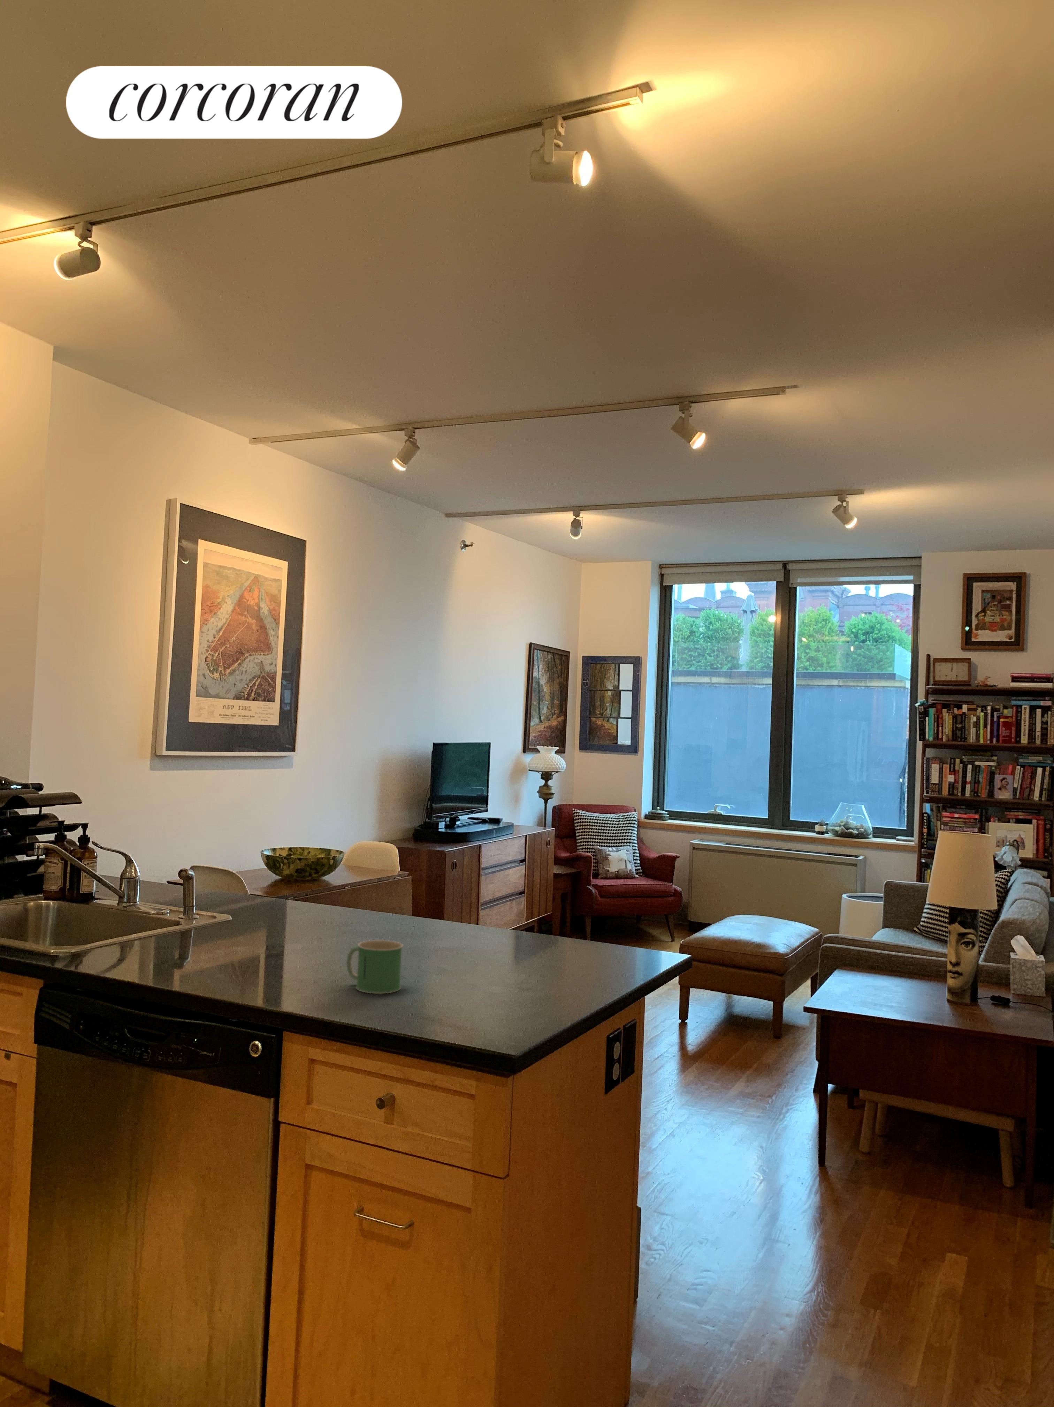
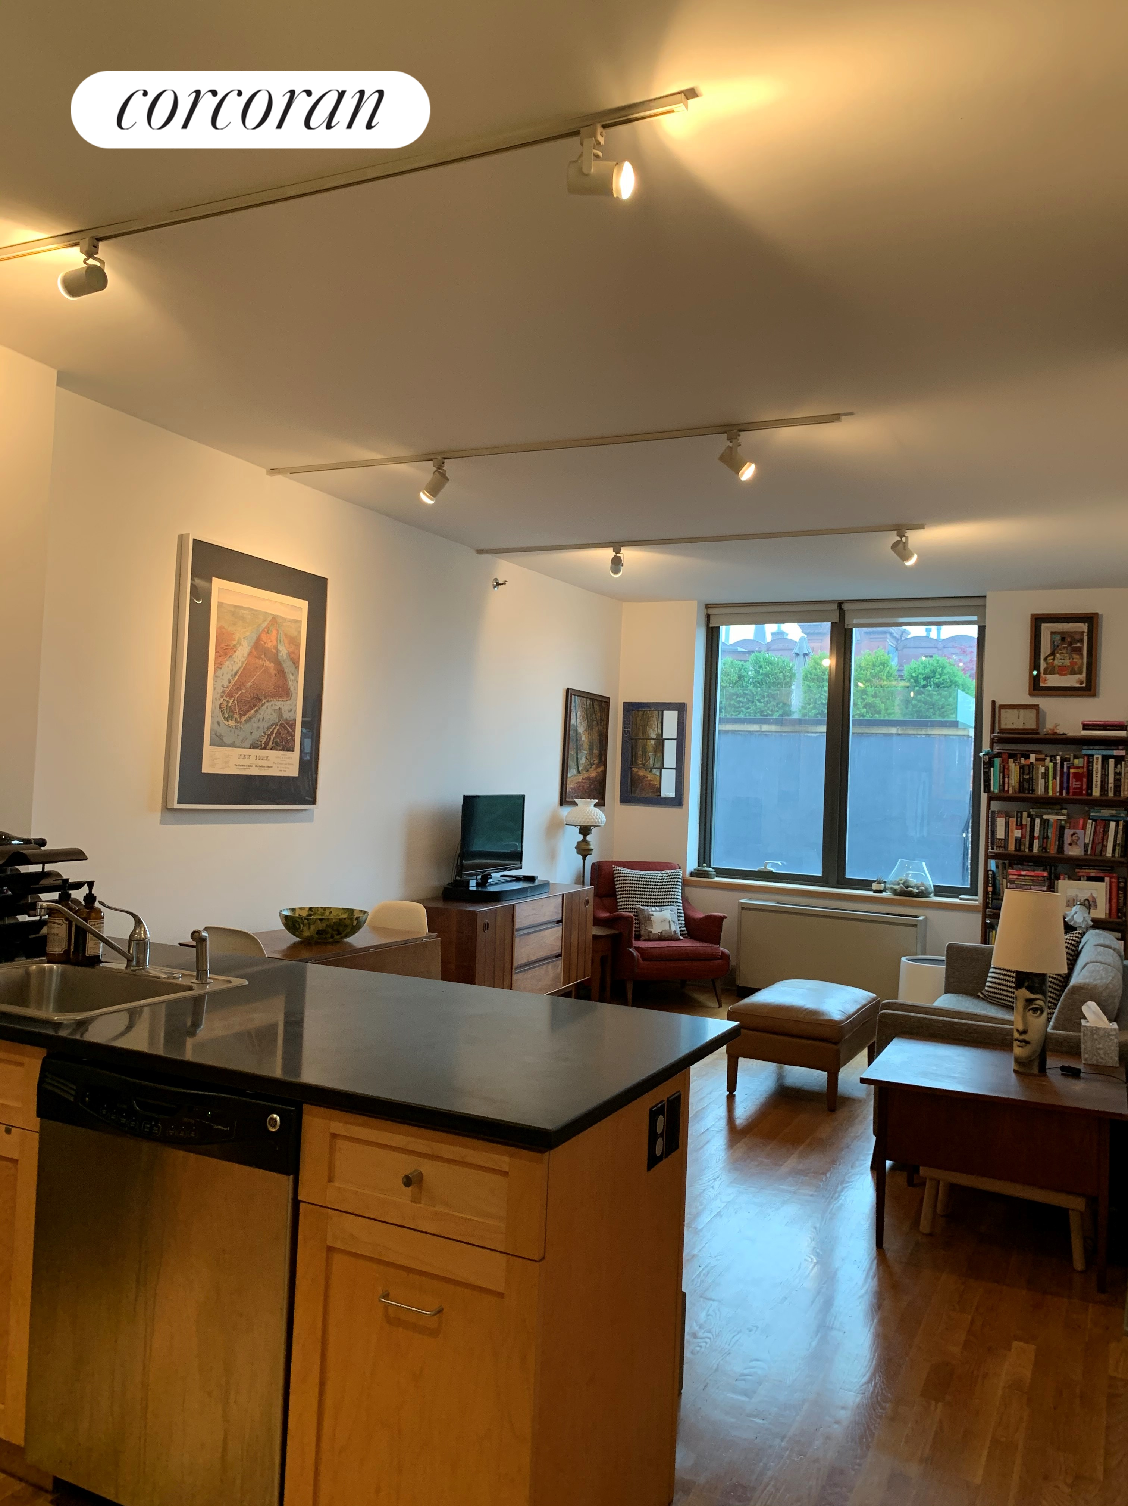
- mug [345,939,403,994]
